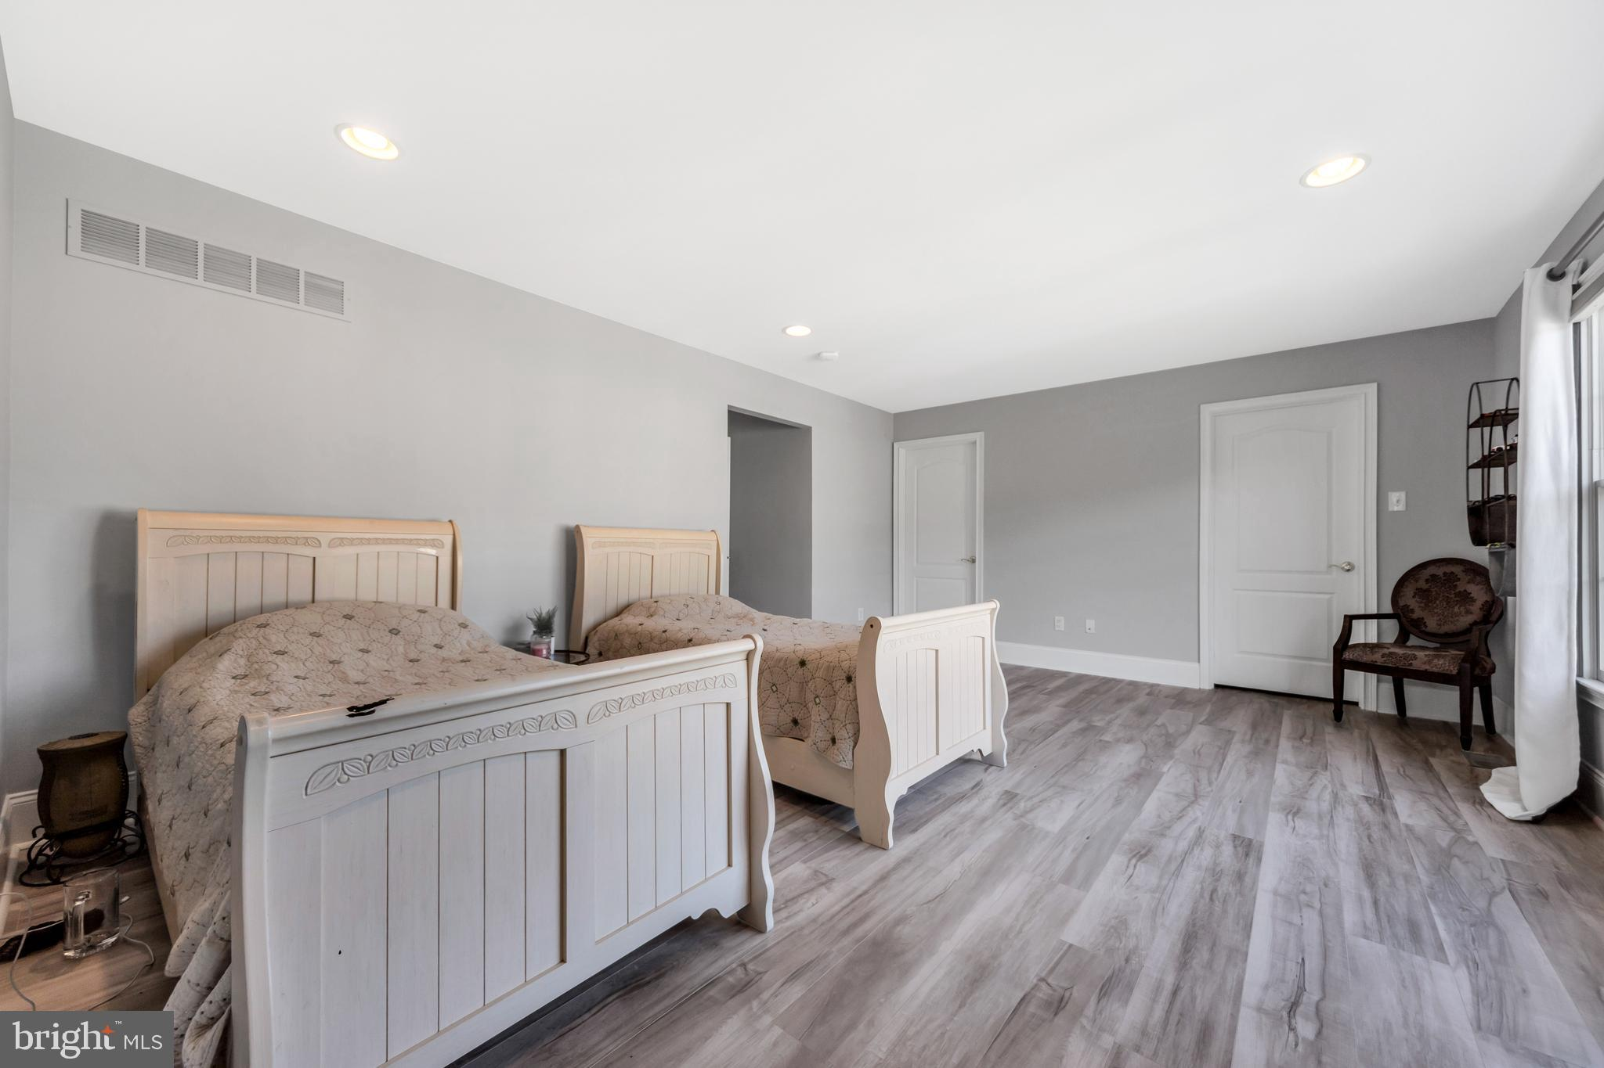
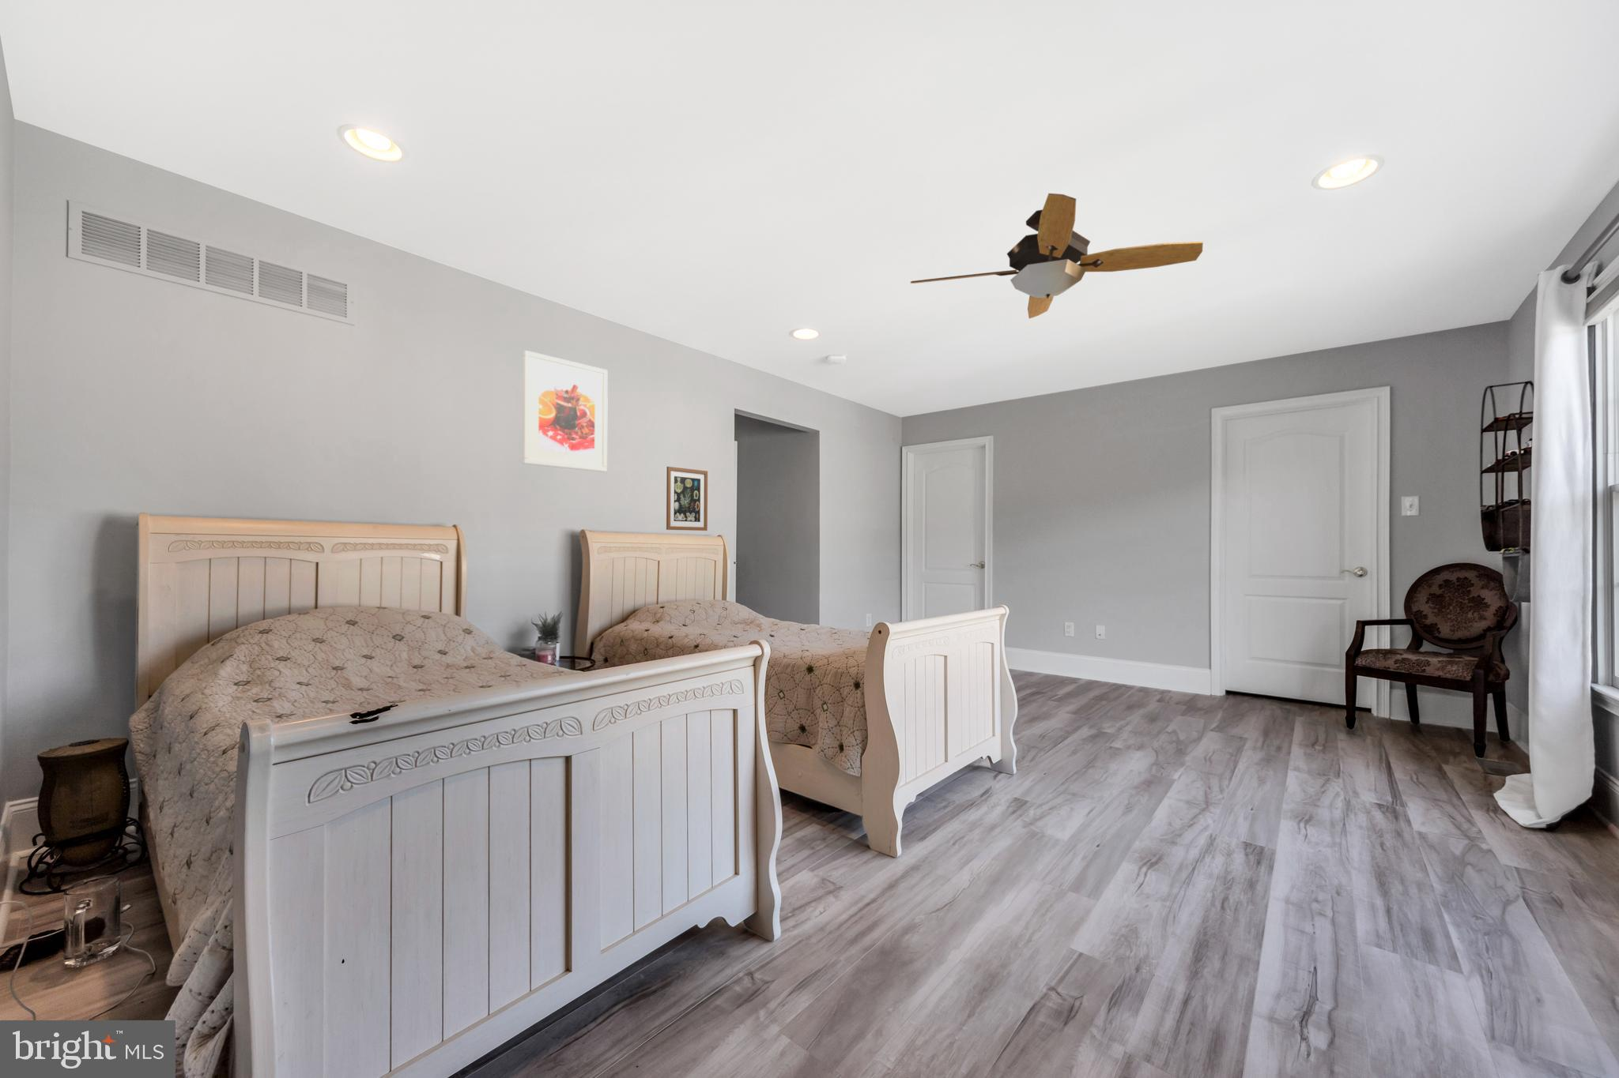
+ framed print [521,350,609,473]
+ ceiling fan [910,192,1204,320]
+ wall art [666,466,708,532]
